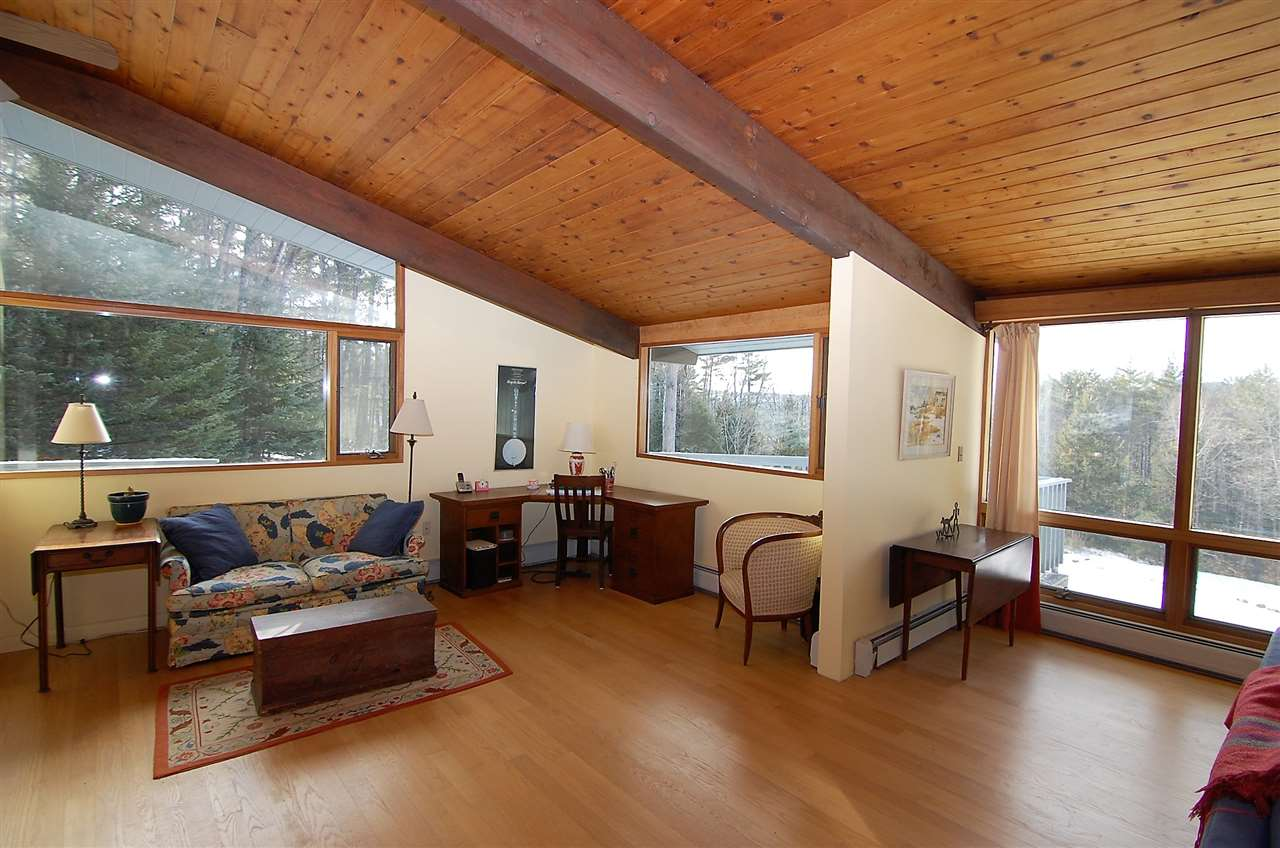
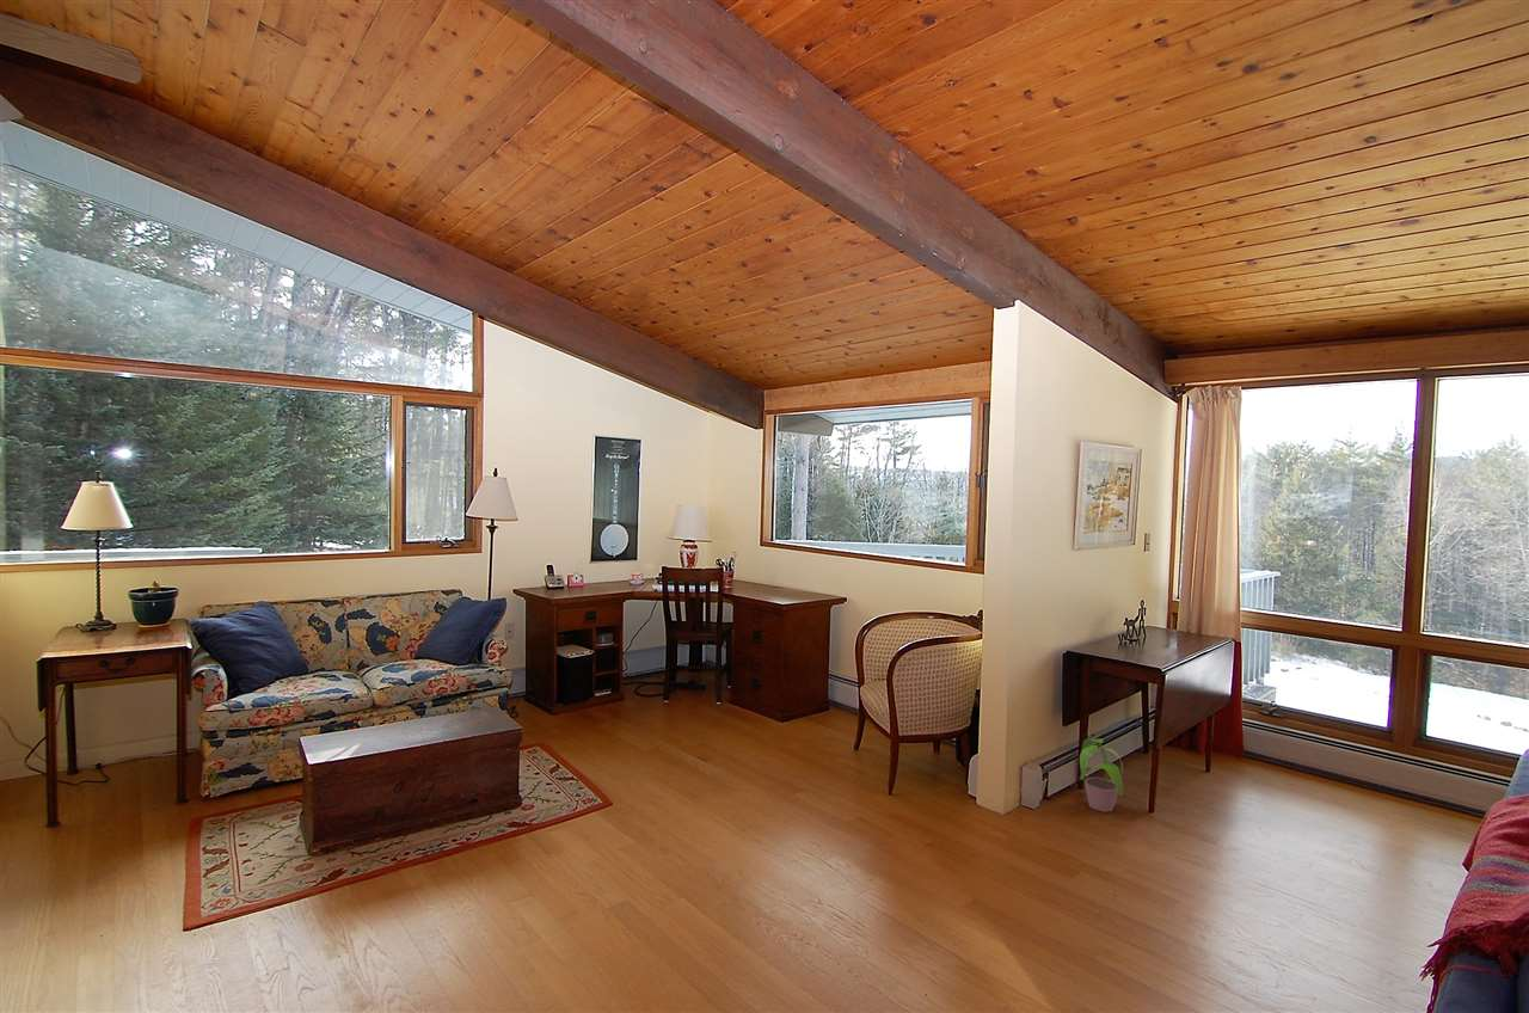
+ potted plant [1077,738,1124,814]
